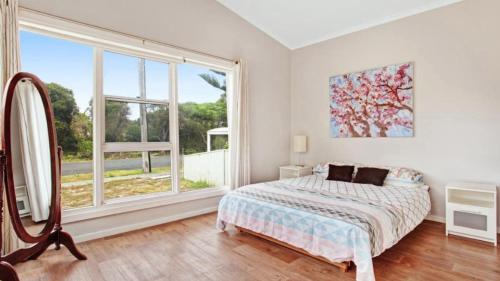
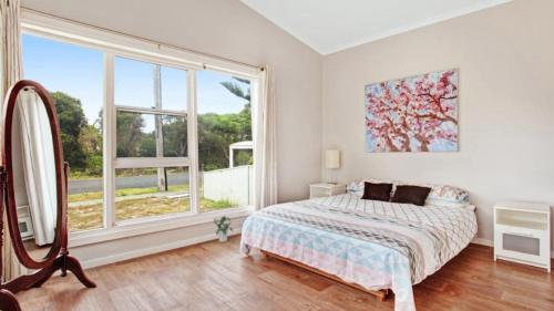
+ potted plant [213,215,234,243]
